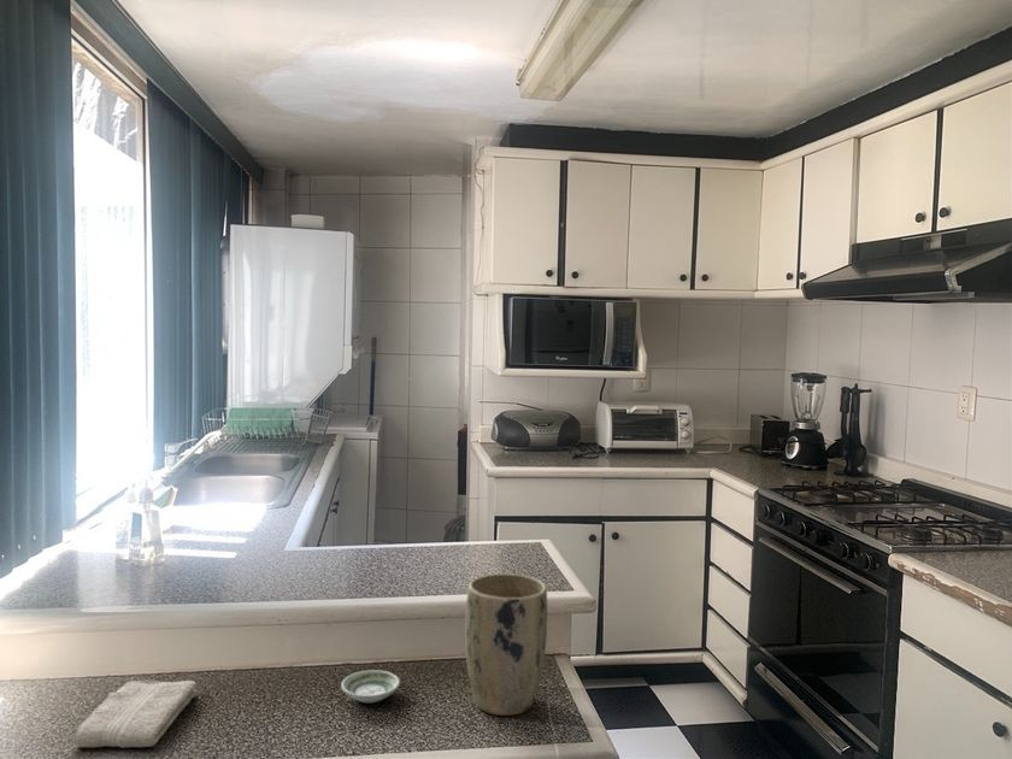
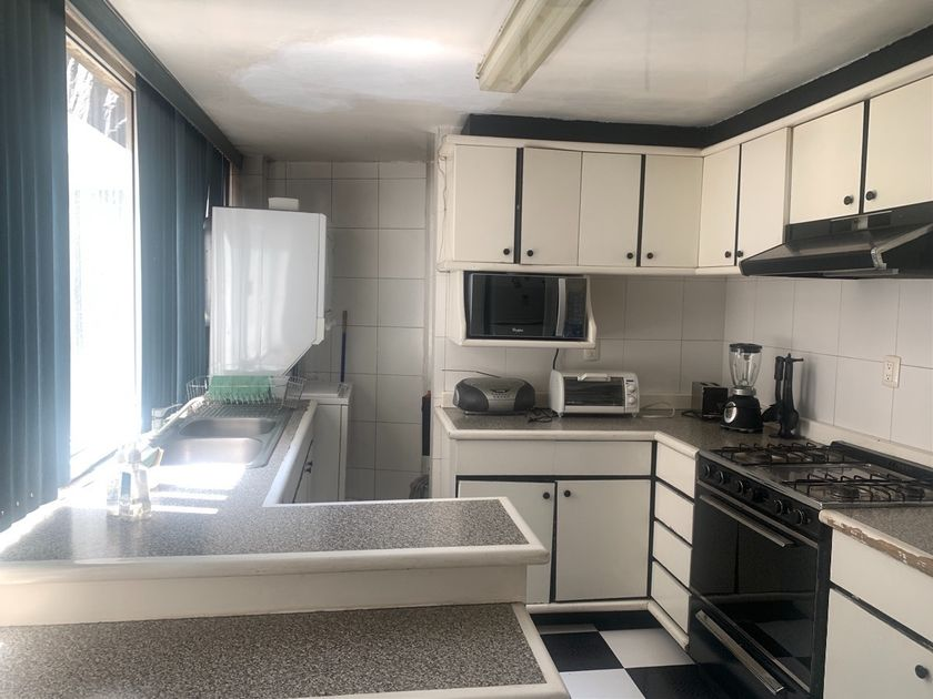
- washcloth [71,679,198,749]
- plant pot [464,572,548,717]
- saucer [340,669,401,705]
